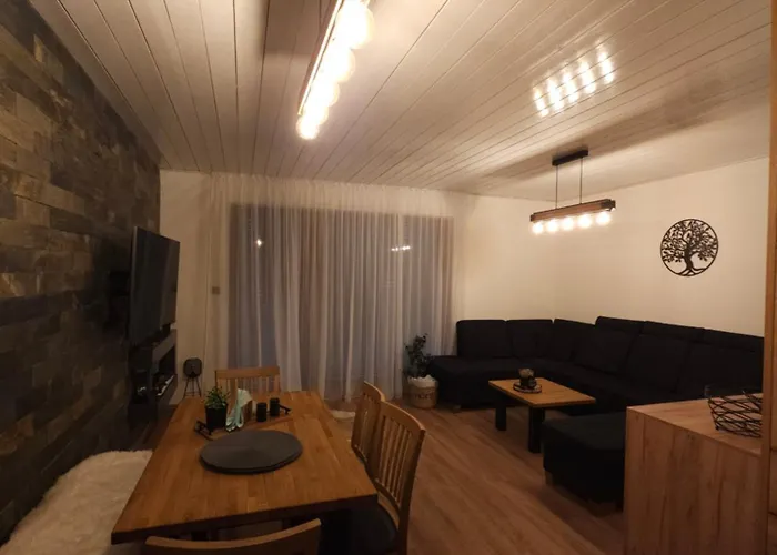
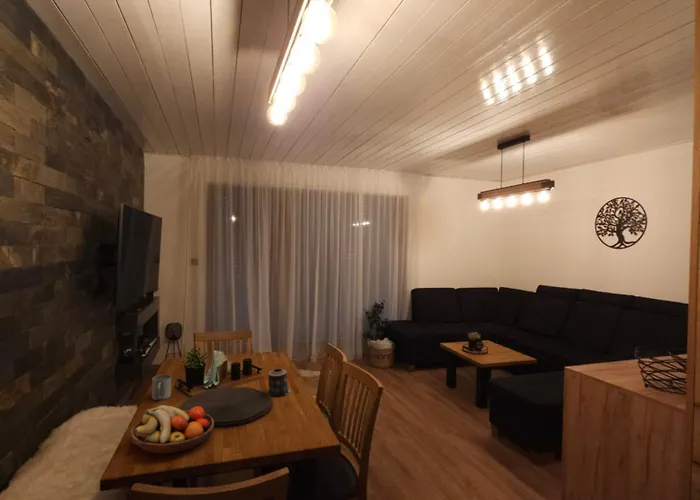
+ fruit bowl [130,404,215,455]
+ candle [267,368,291,397]
+ mug [151,374,172,401]
